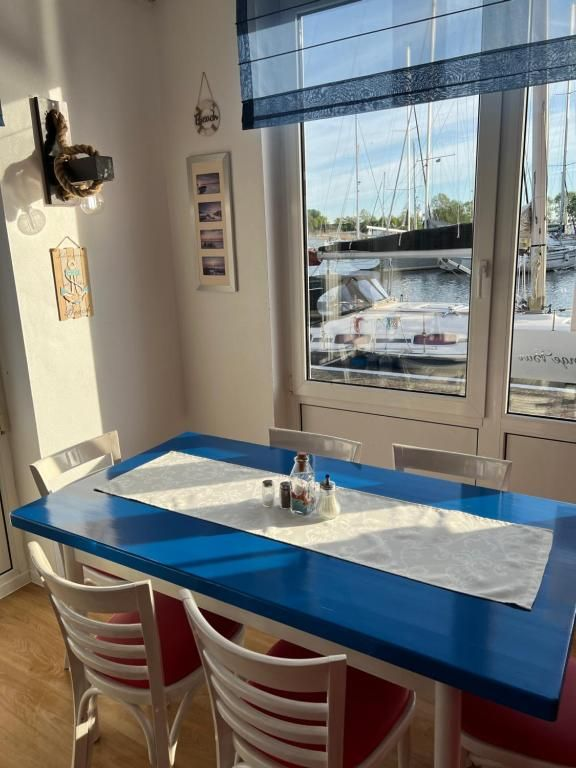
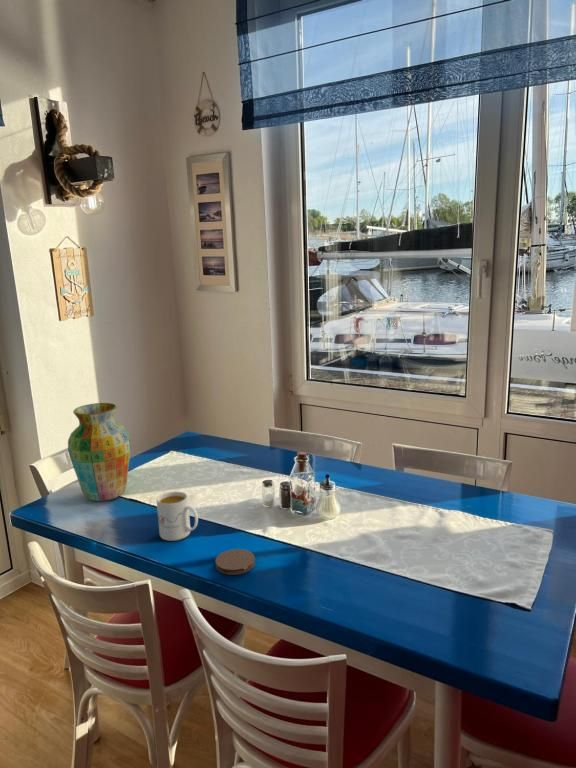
+ vase [67,402,131,502]
+ mug [155,490,199,542]
+ coaster [214,548,256,576]
